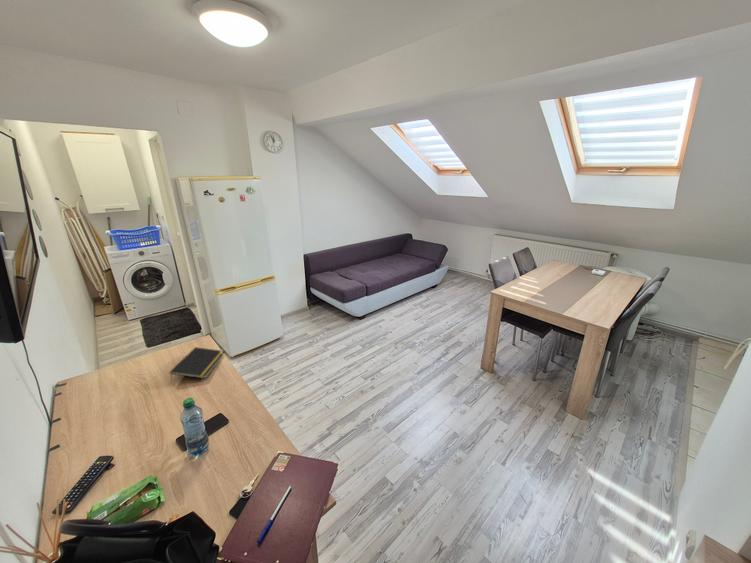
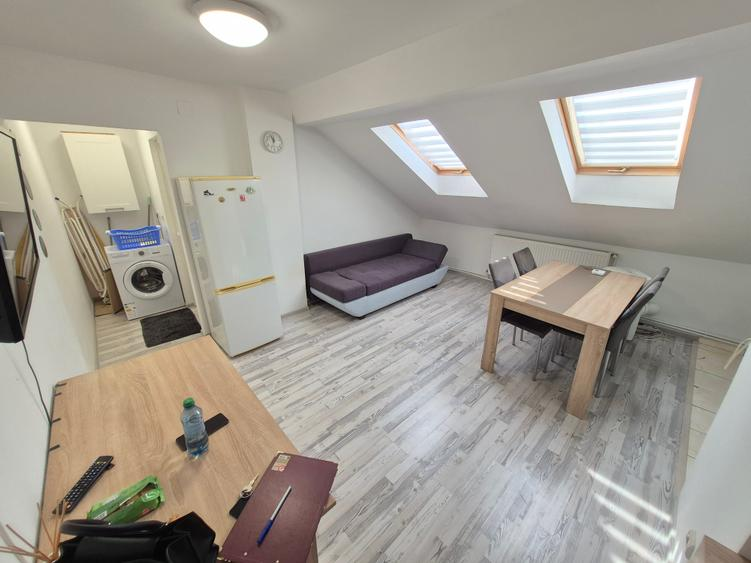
- notepad [169,346,227,382]
